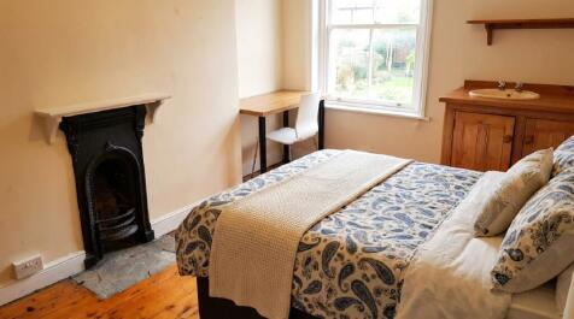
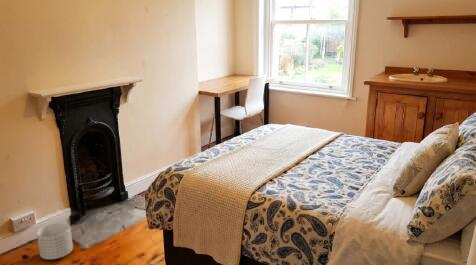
+ planter [36,221,74,260]
